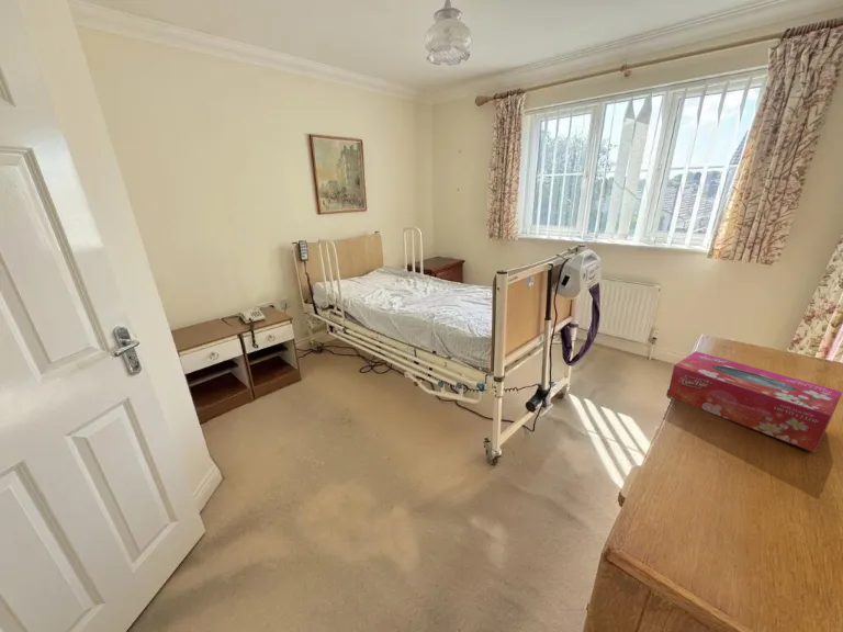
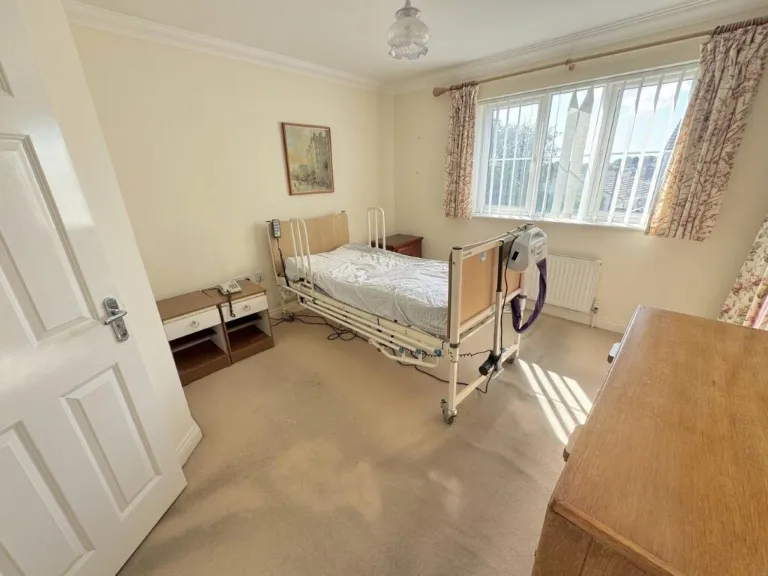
- tissue box [666,350,843,453]
